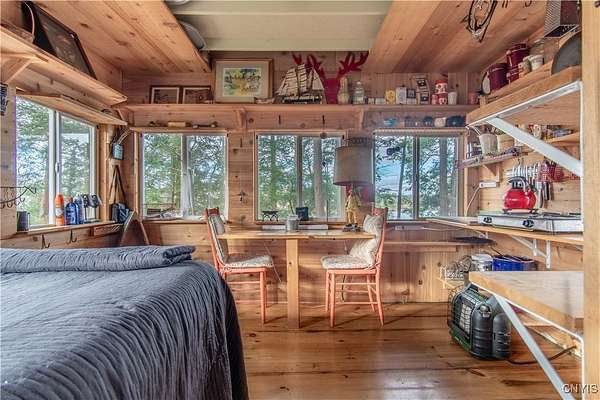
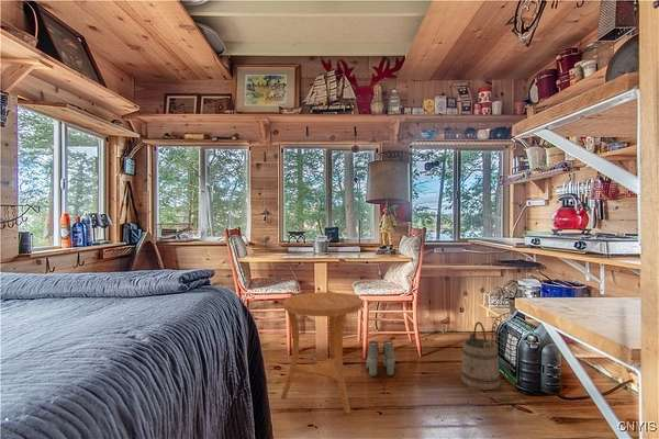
+ side table [280,291,364,415]
+ boots [365,340,396,378]
+ bucket [460,320,501,391]
